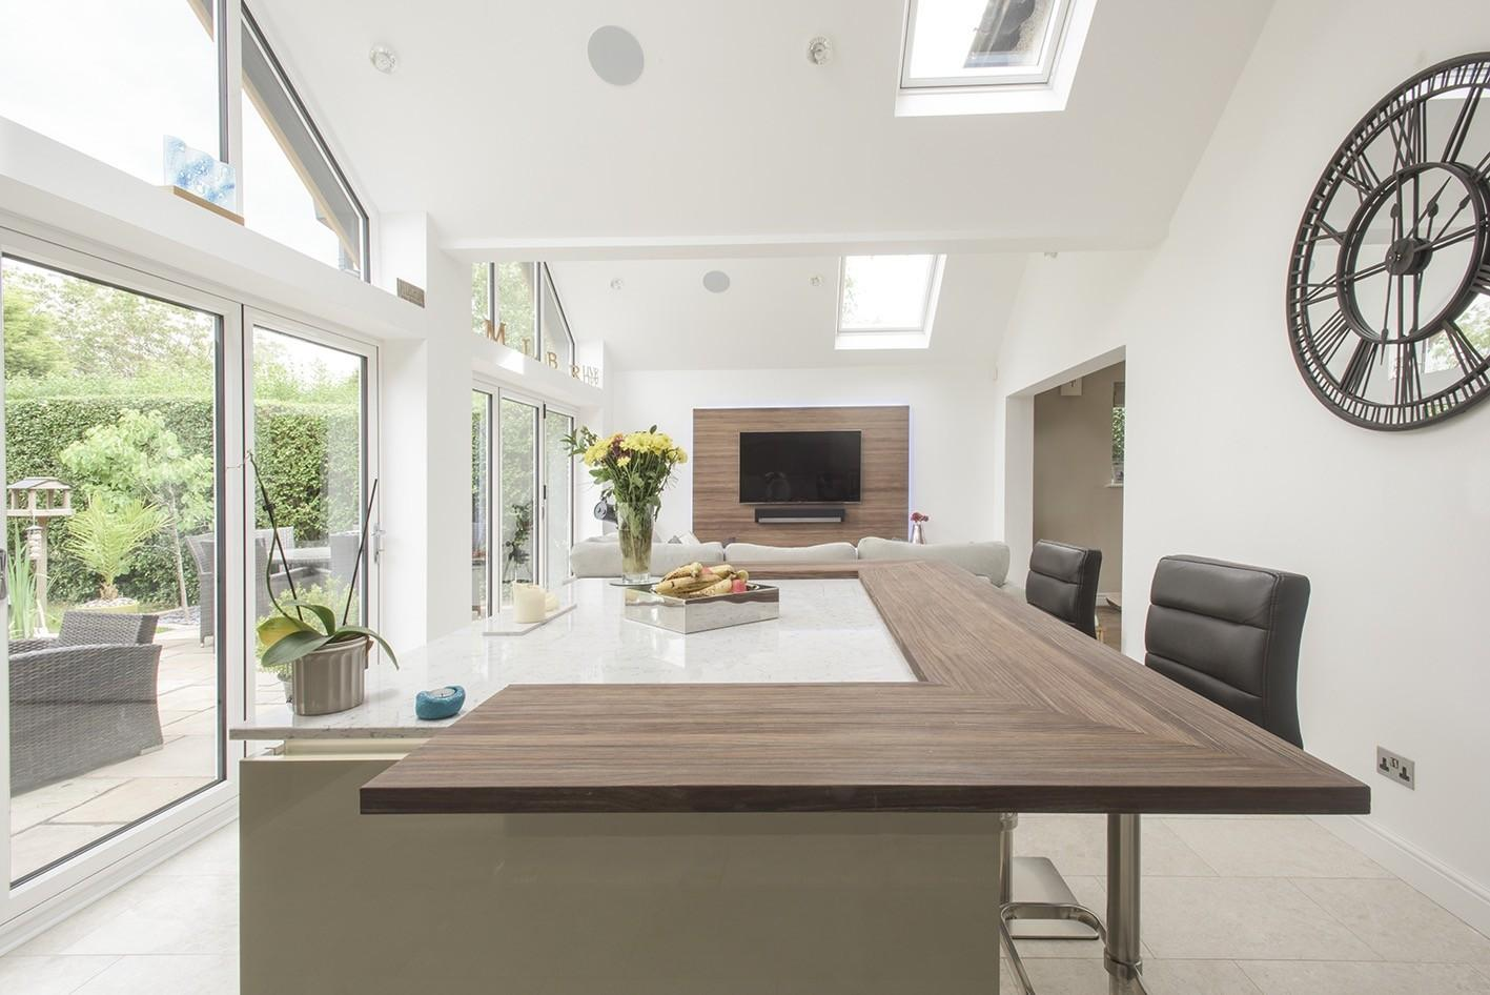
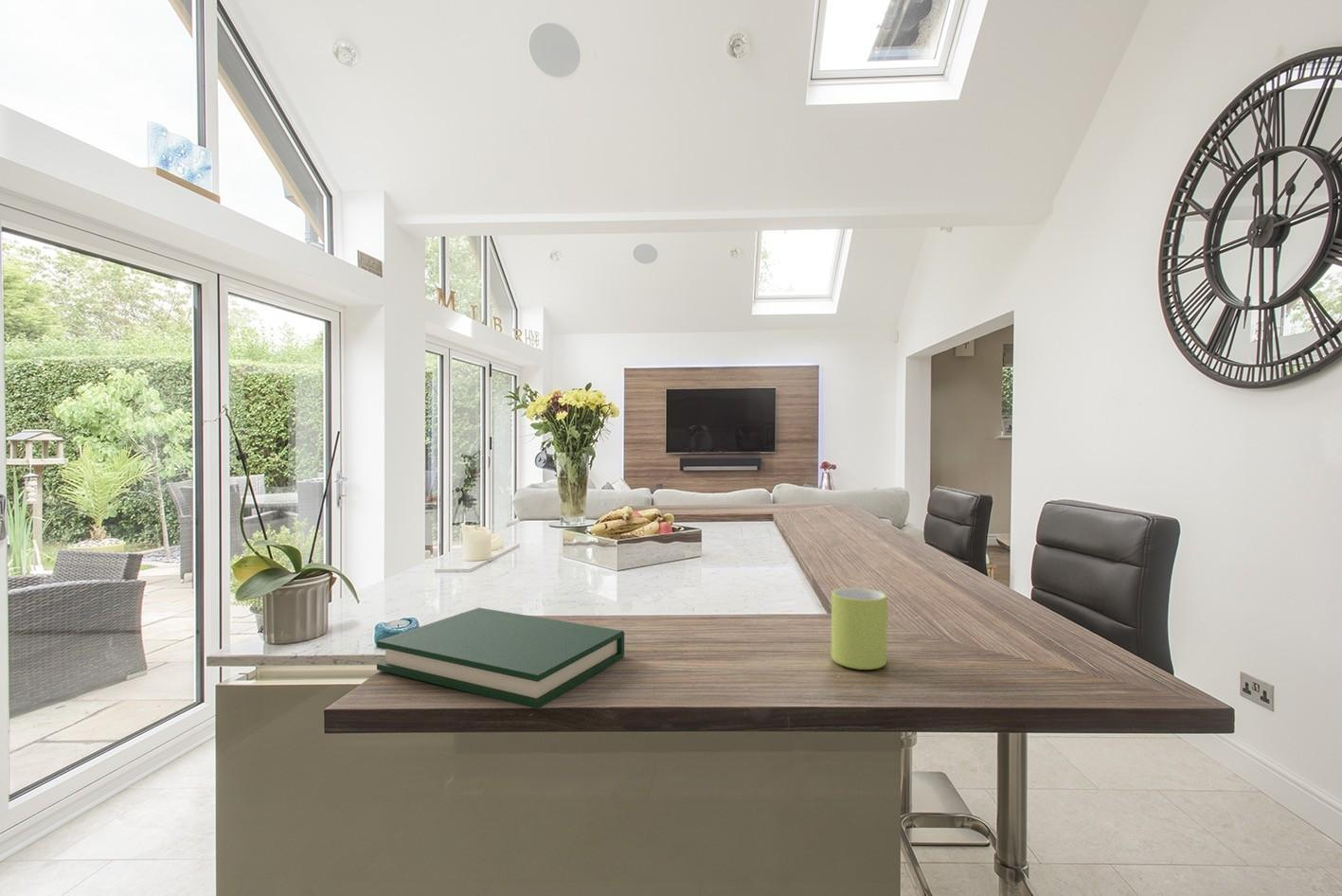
+ hardback book [376,607,625,709]
+ mug [831,586,889,671]
